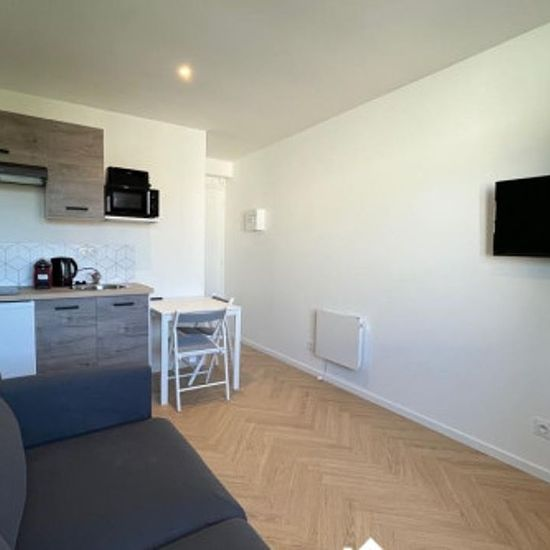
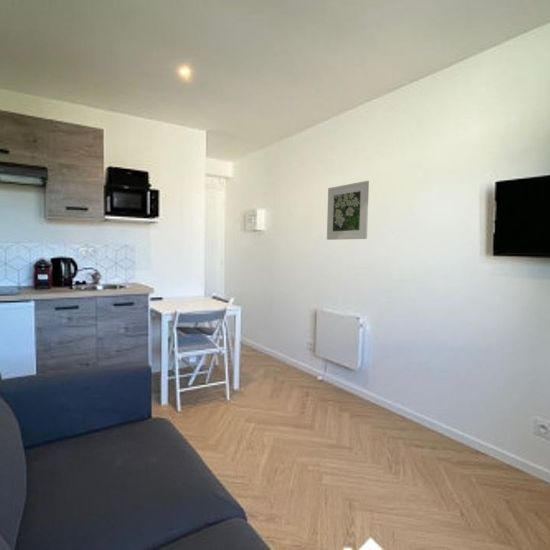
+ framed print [326,180,370,241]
